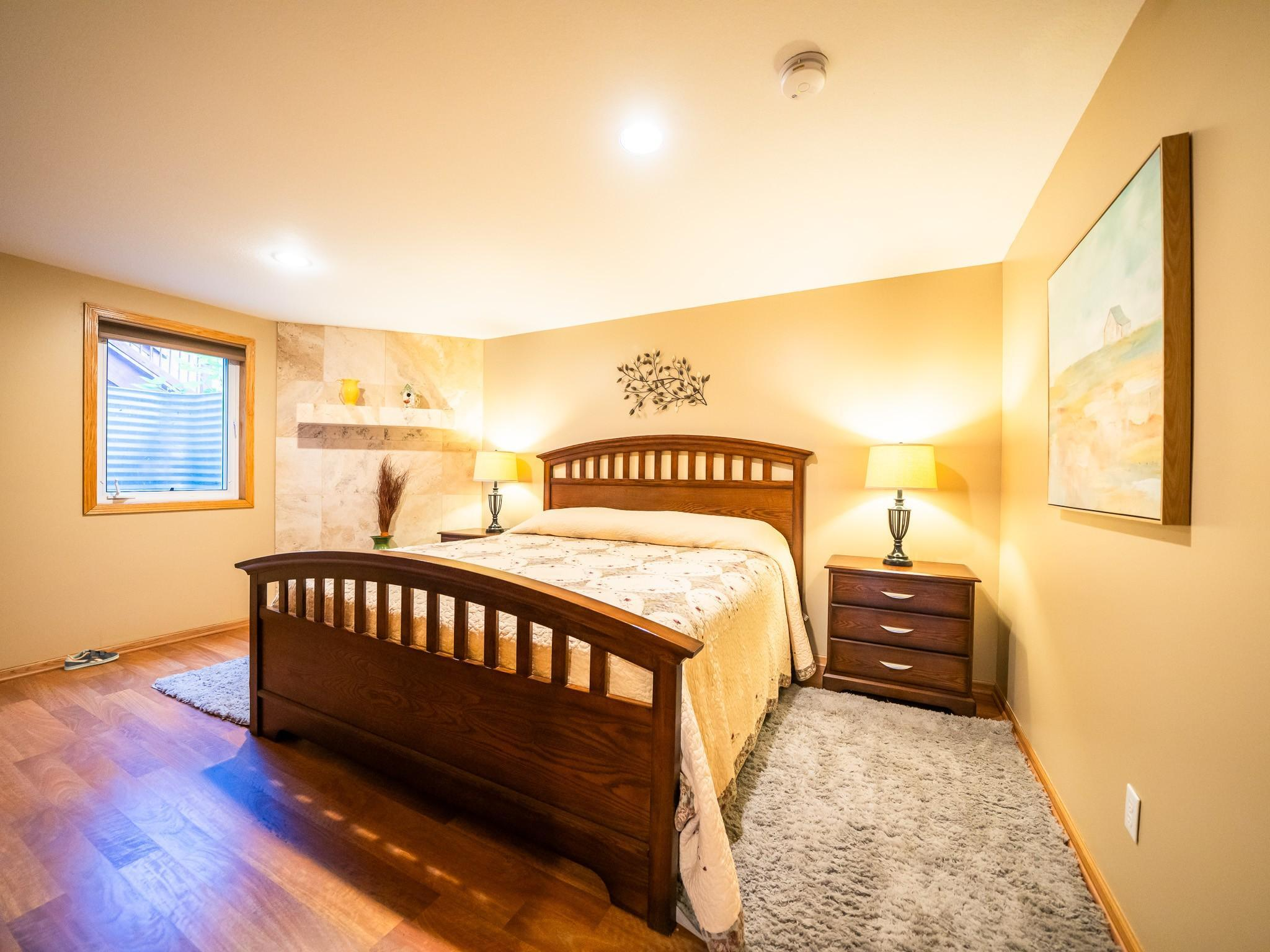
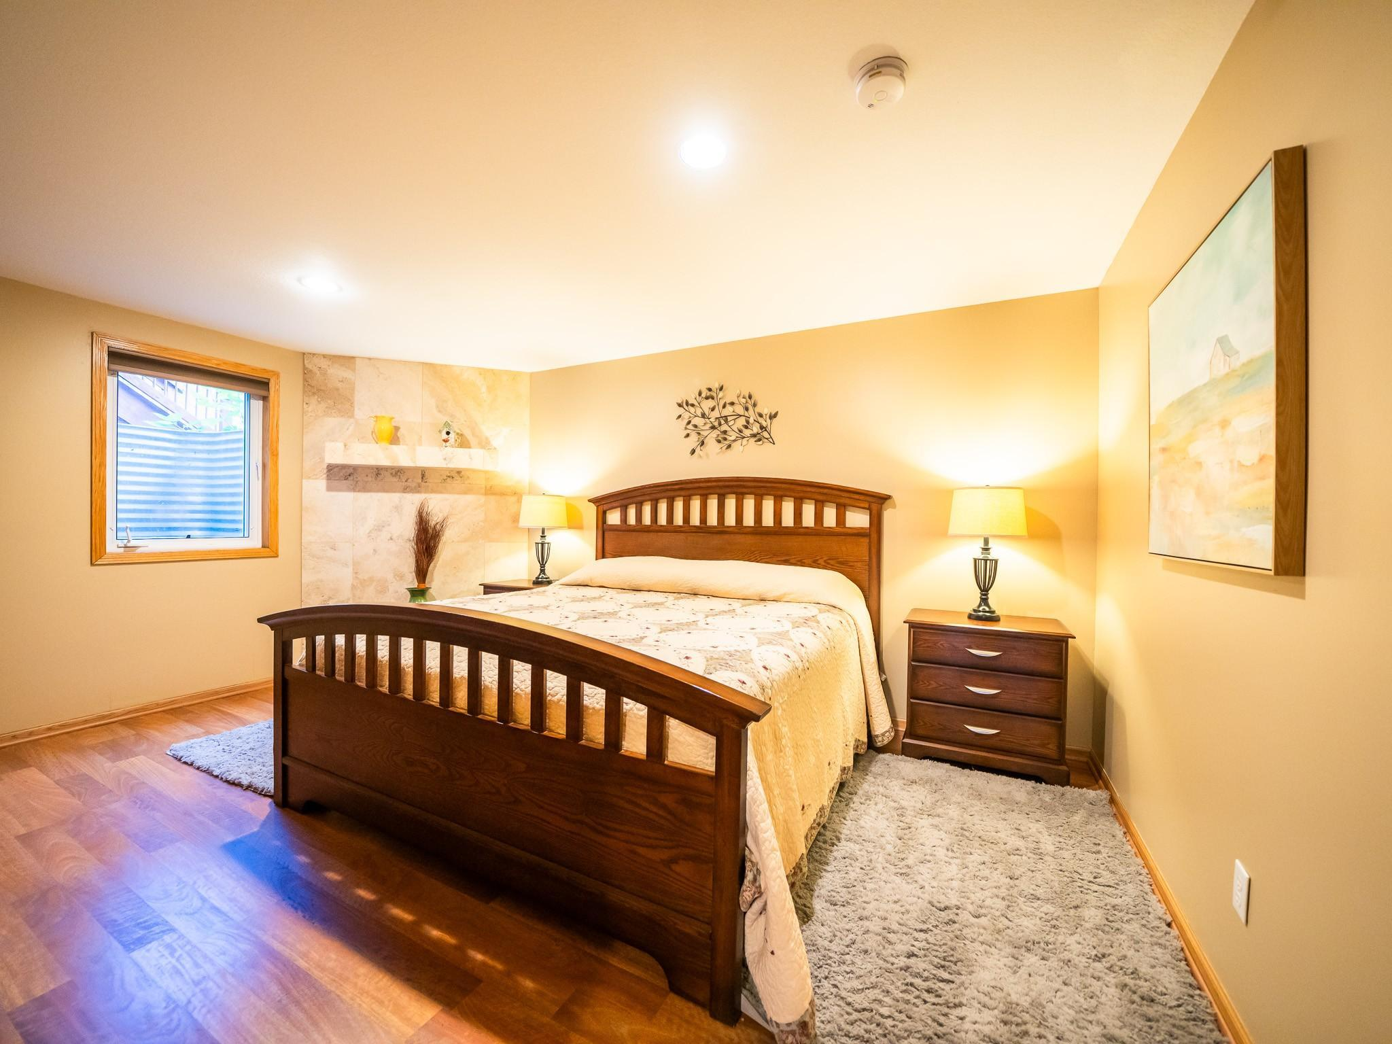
- sneaker [64,649,120,671]
